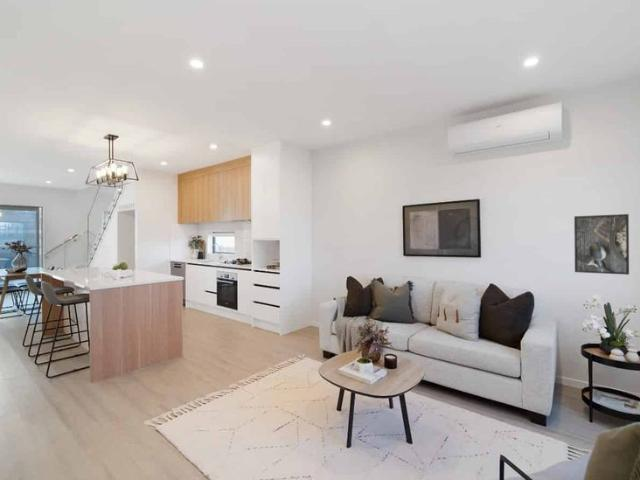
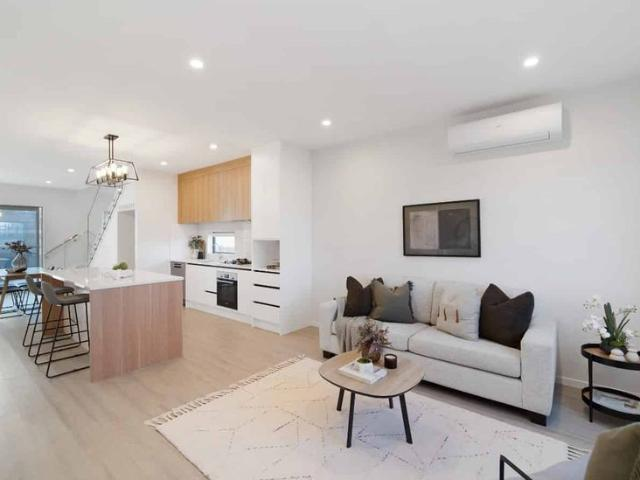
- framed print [573,213,630,276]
